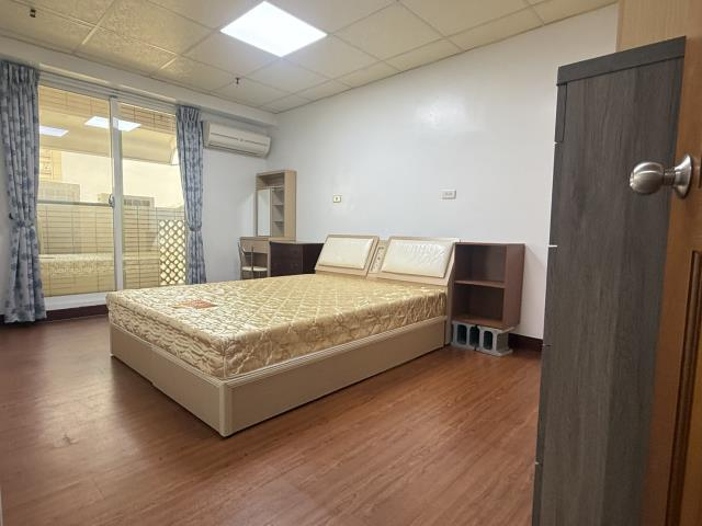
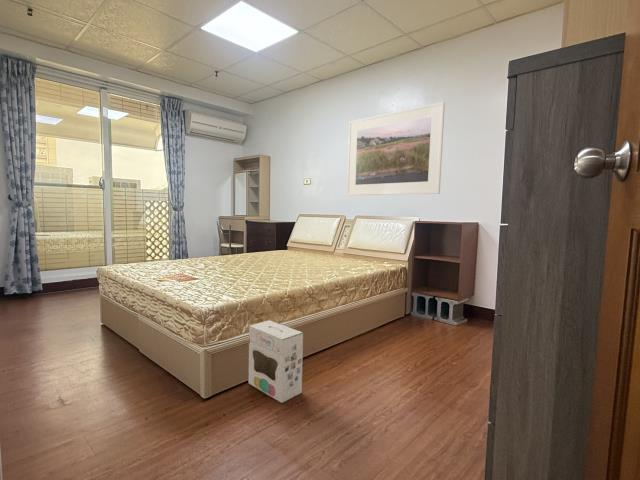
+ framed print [346,101,446,196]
+ cardboard box [248,320,304,404]
